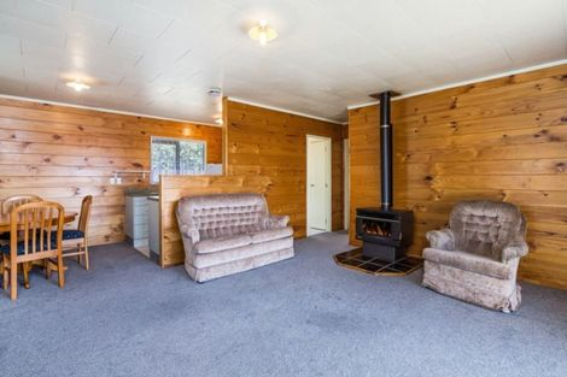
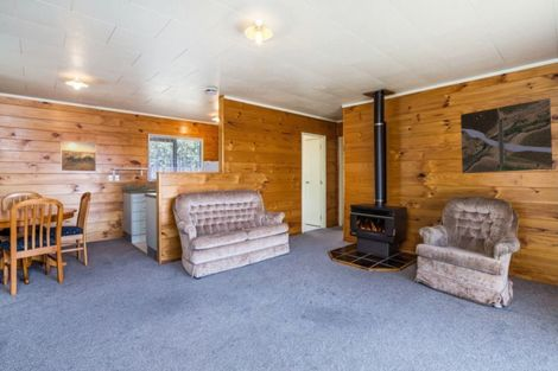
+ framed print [59,140,97,173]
+ map [459,97,553,174]
